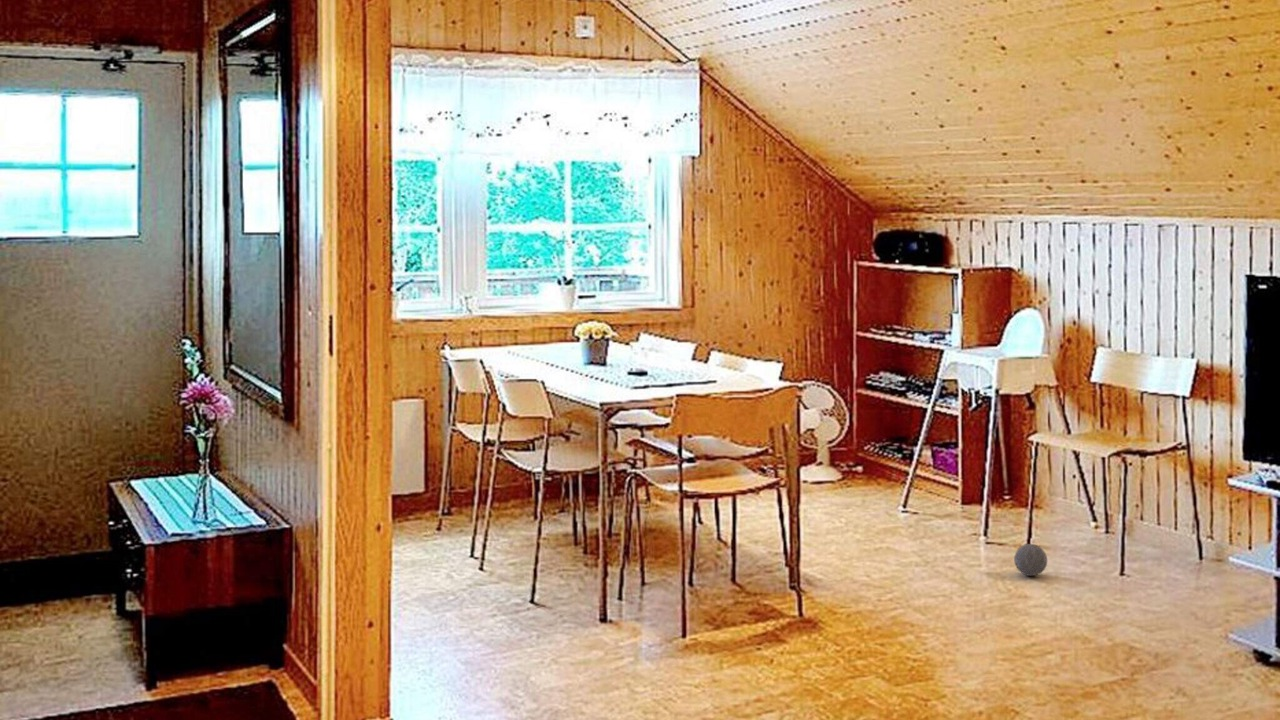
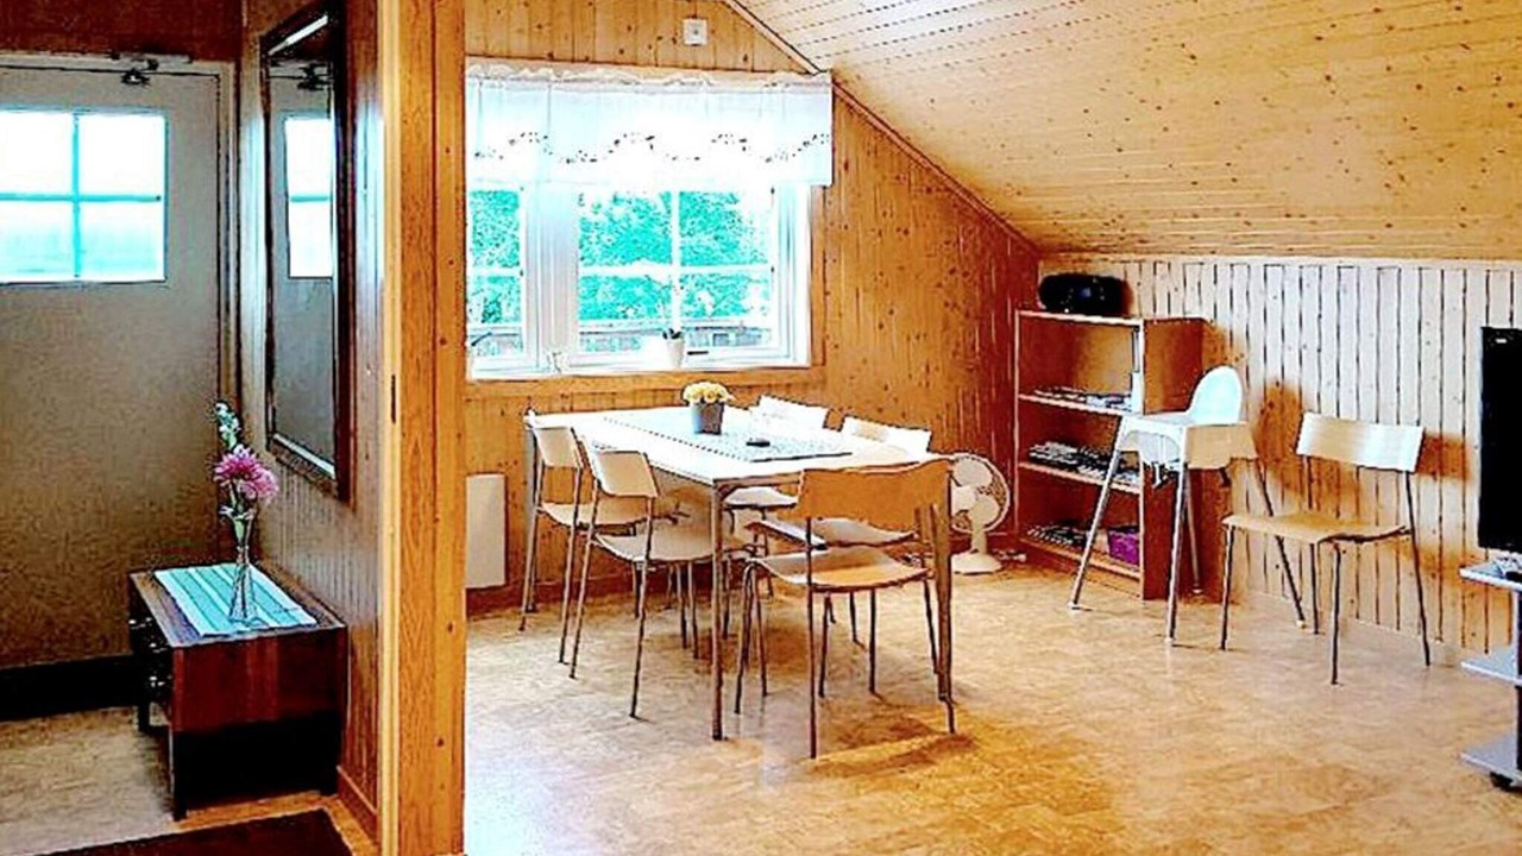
- ball [1013,543,1048,577]
